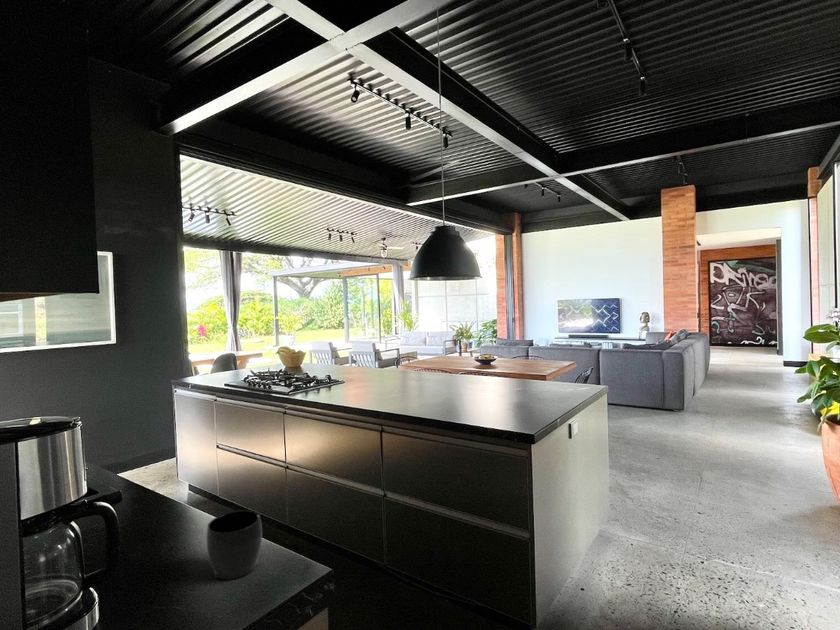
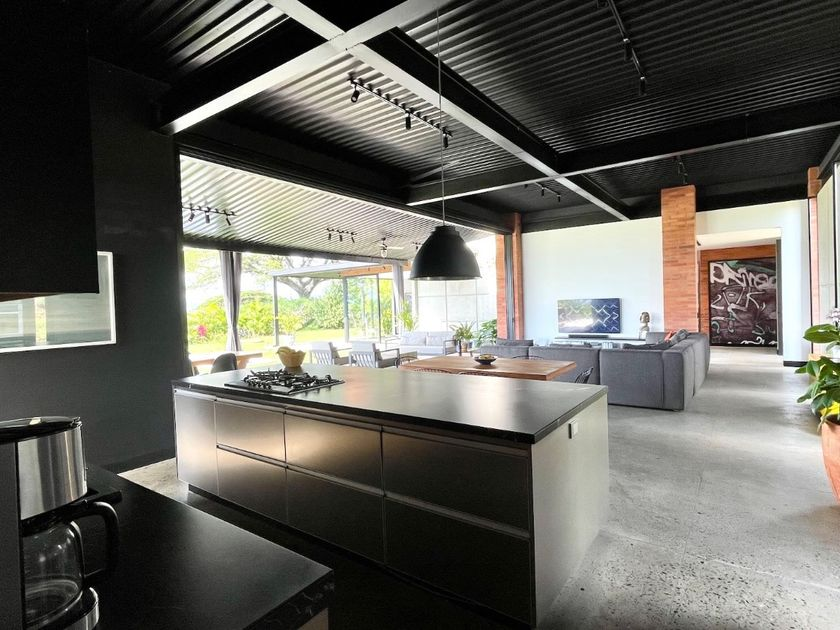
- mug [205,509,263,580]
